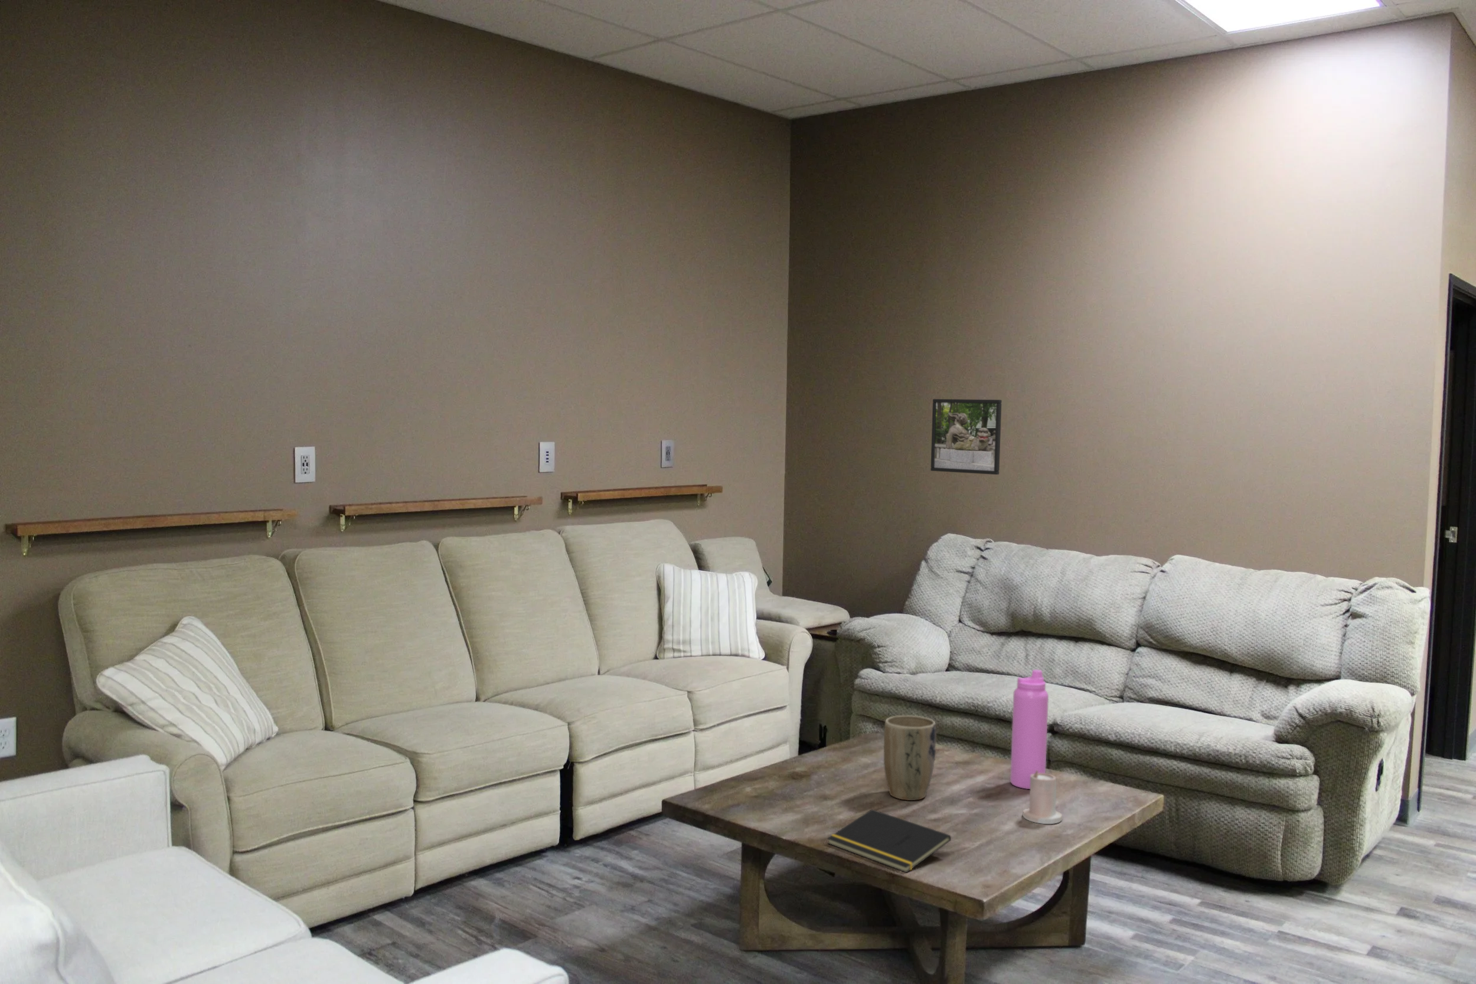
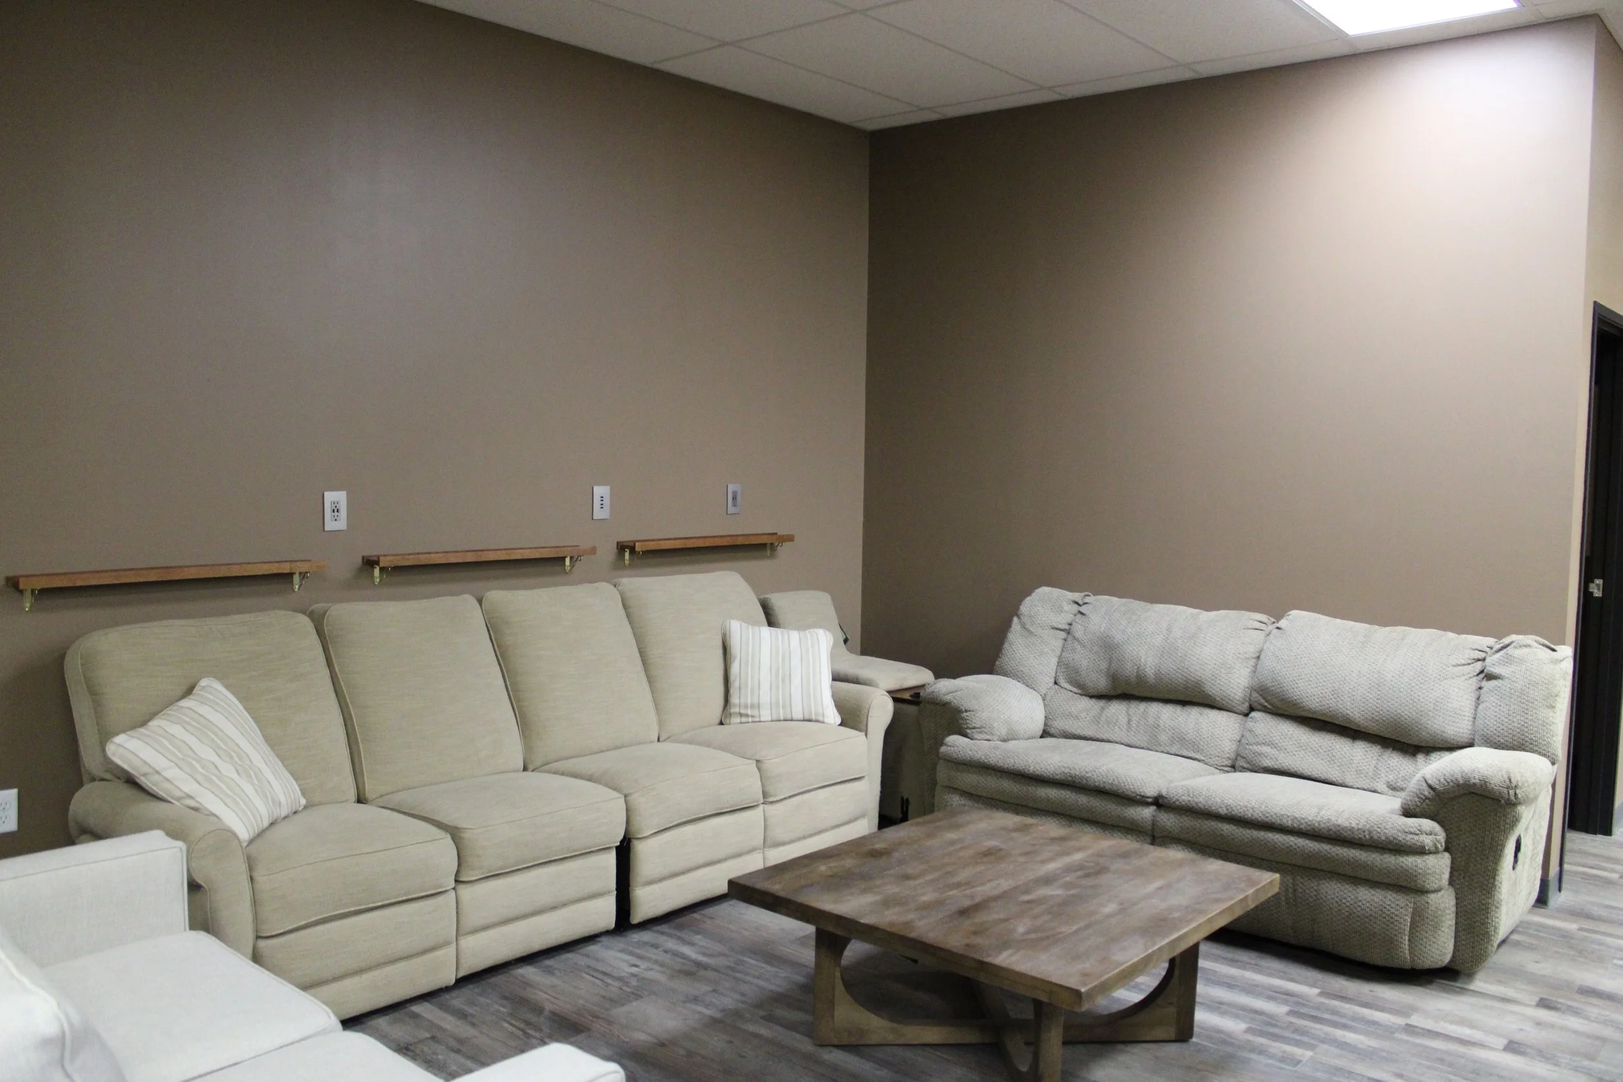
- candle [1022,770,1063,825]
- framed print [930,399,1003,476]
- water bottle [1009,670,1049,790]
- plant pot [883,715,937,801]
- notepad [827,808,952,873]
